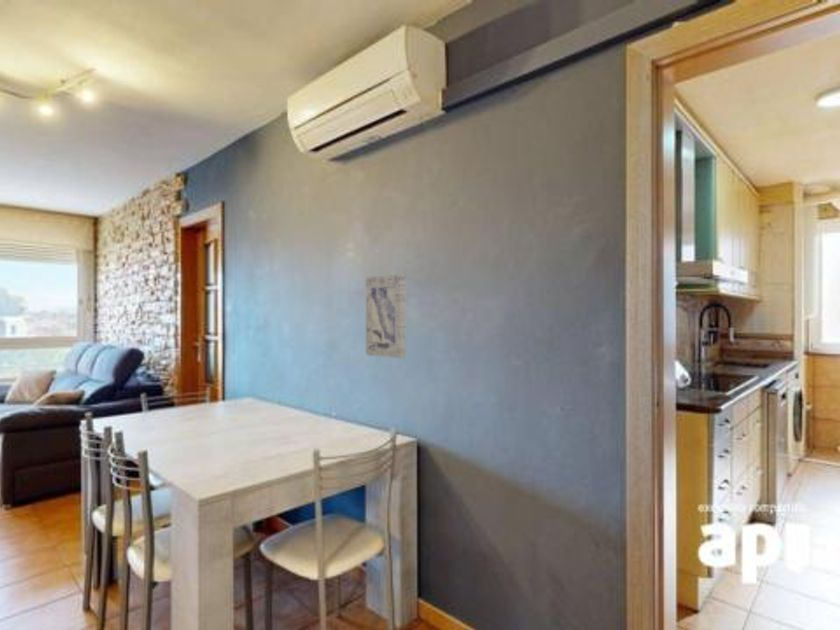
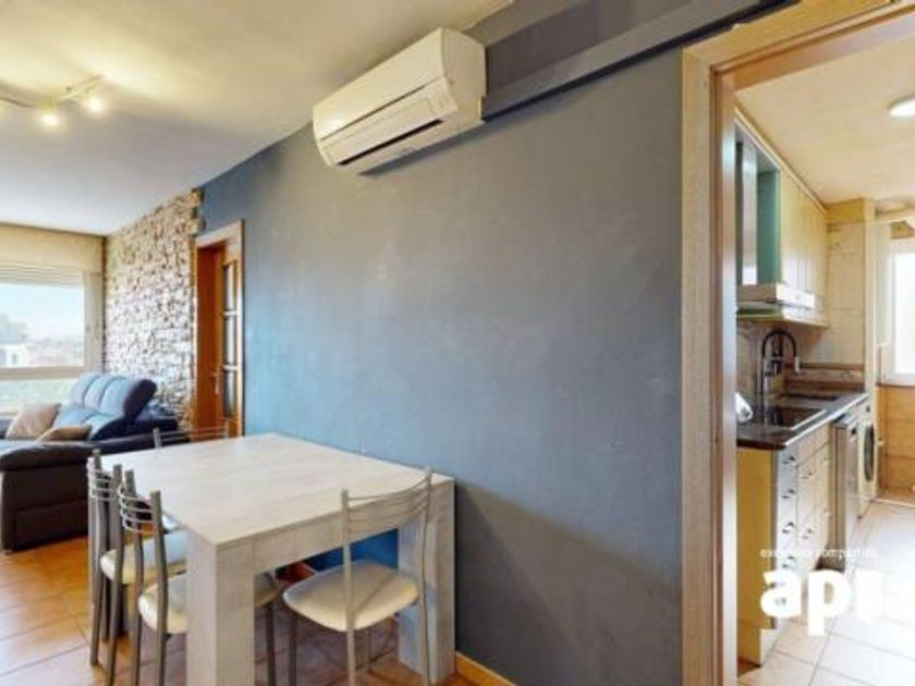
- wall art [365,273,407,359]
